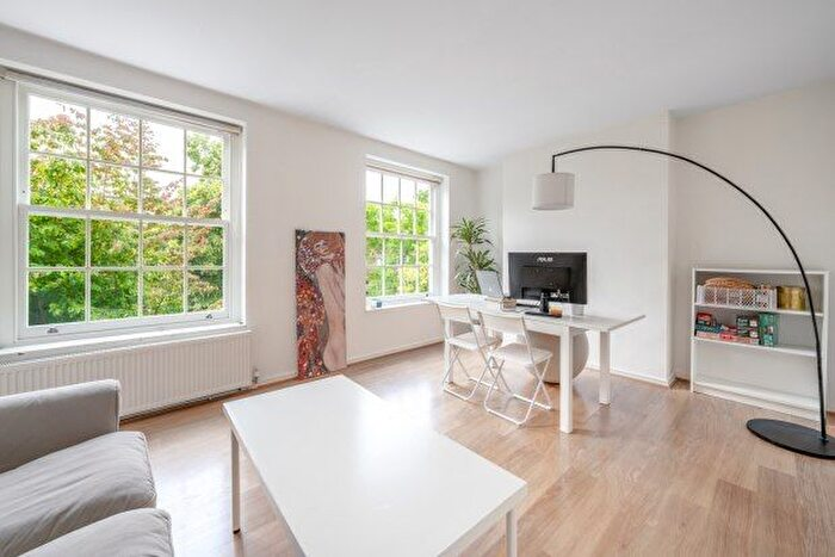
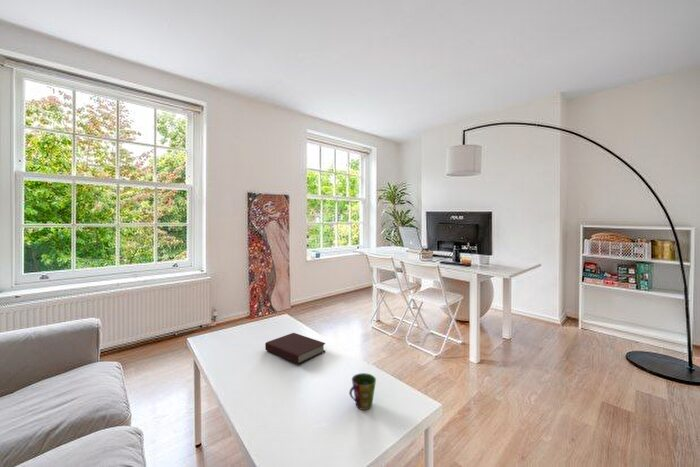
+ book [264,332,326,365]
+ cup [348,372,377,411]
